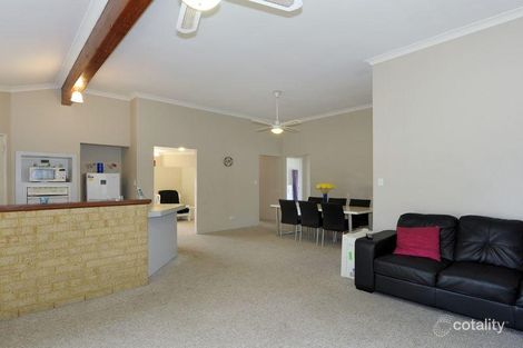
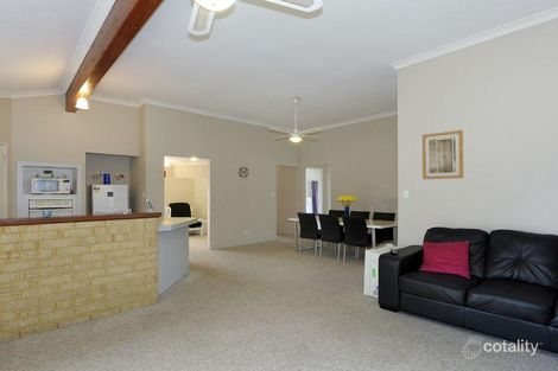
+ wall art [421,129,464,180]
